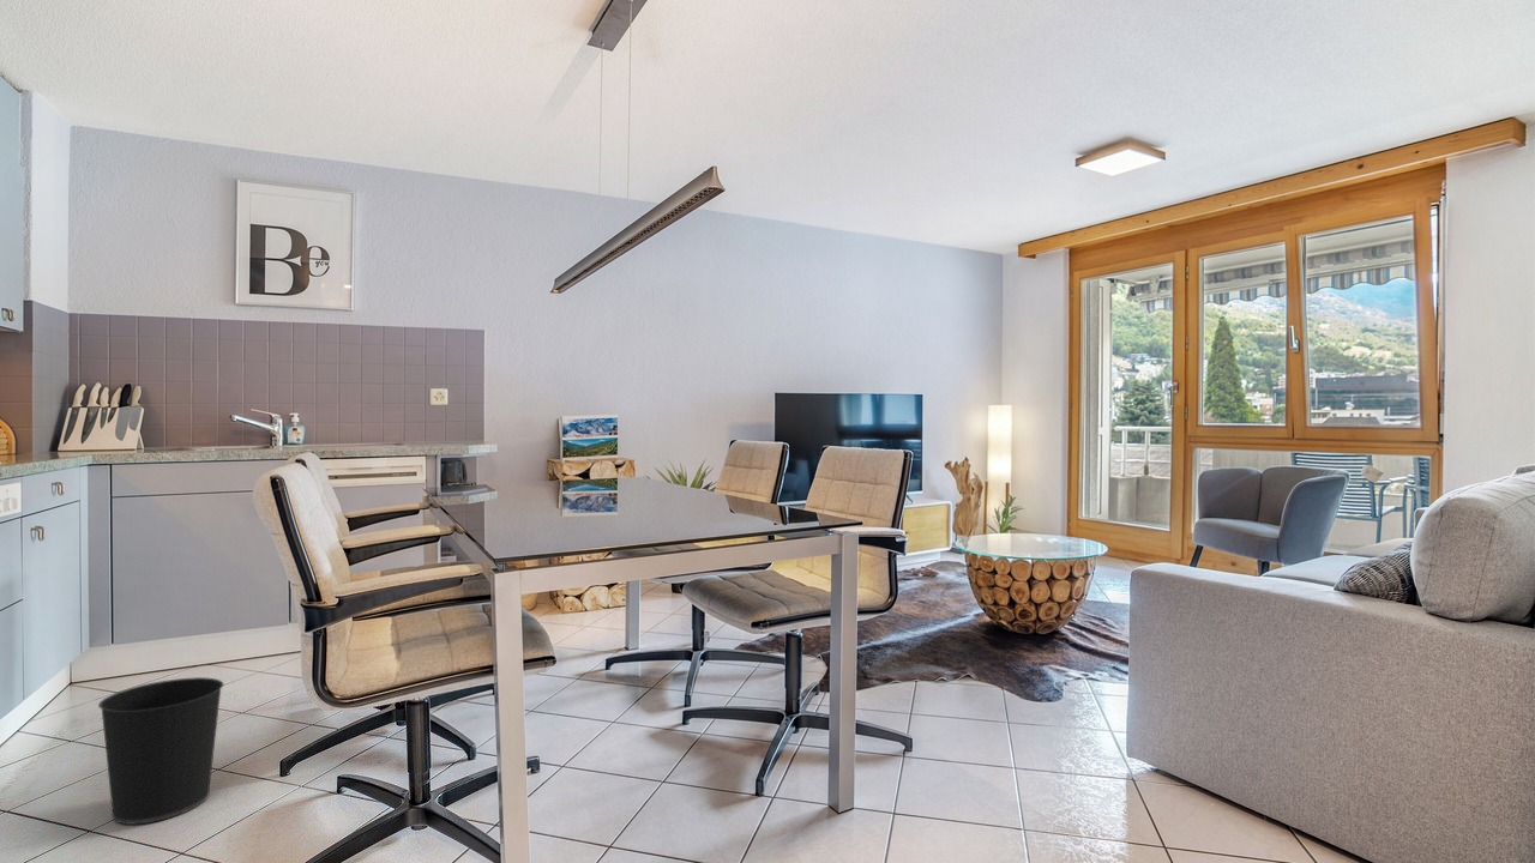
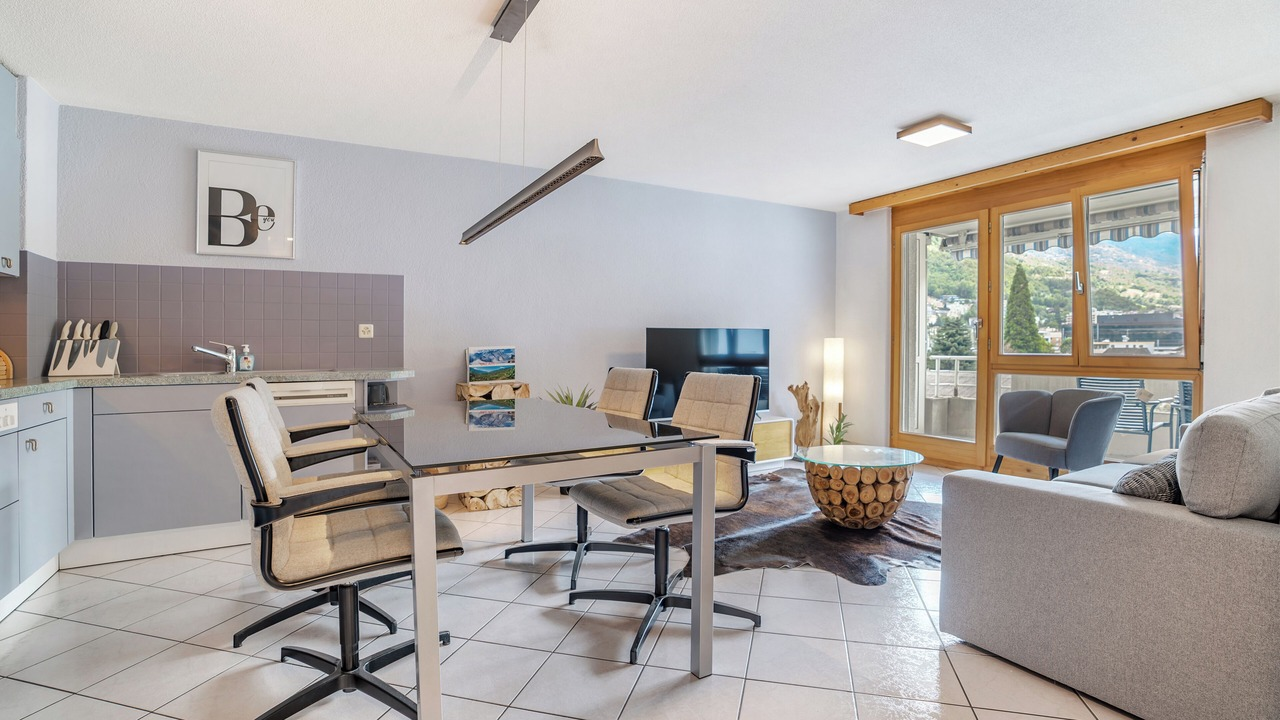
- wastebasket [97,676,225,826]
